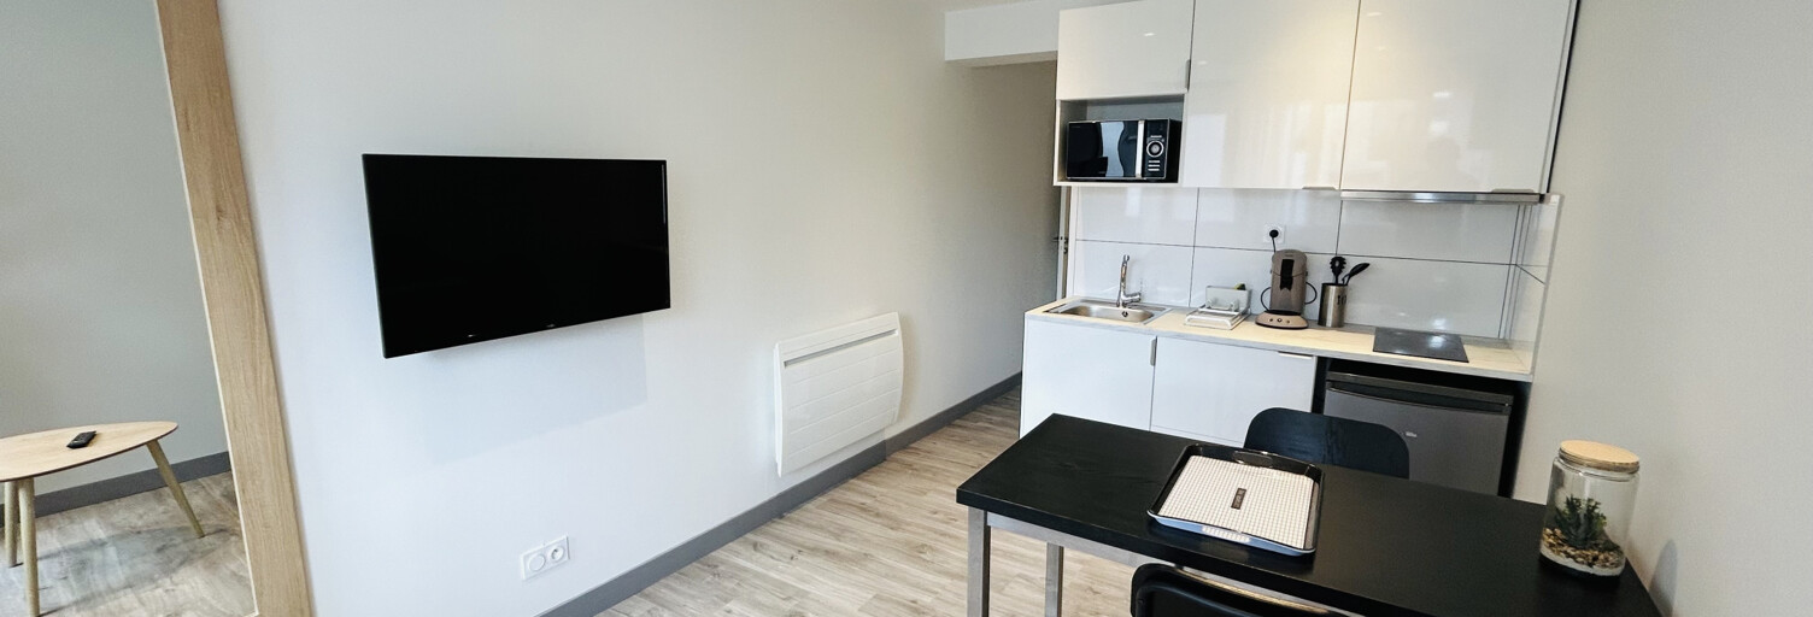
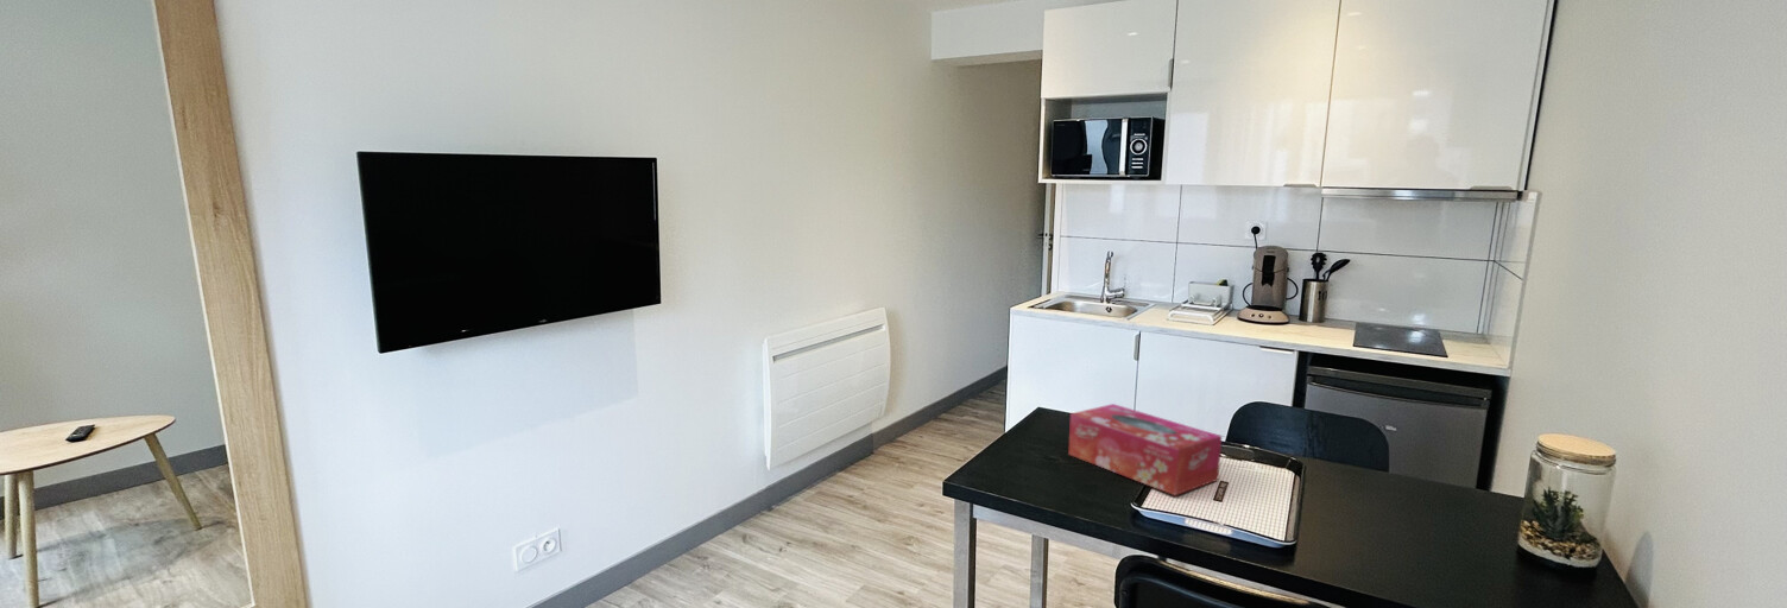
+ tissue box [1067,403,1223,496]
